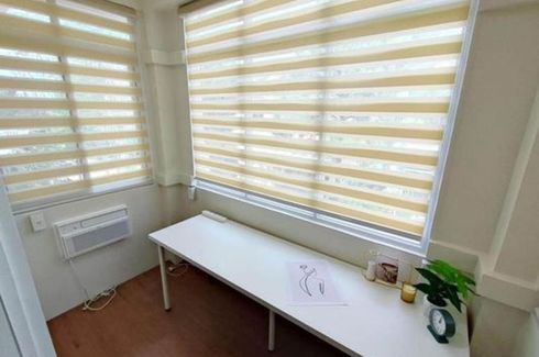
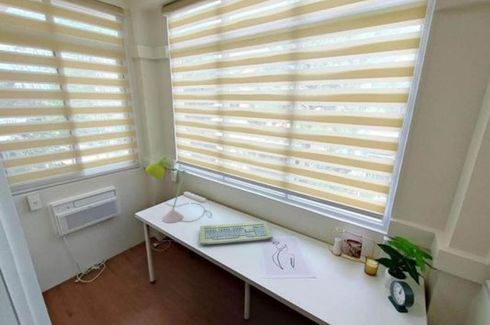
+ desk lamp [144,155,212,224]
+ keyboard [198,220,274,246]
